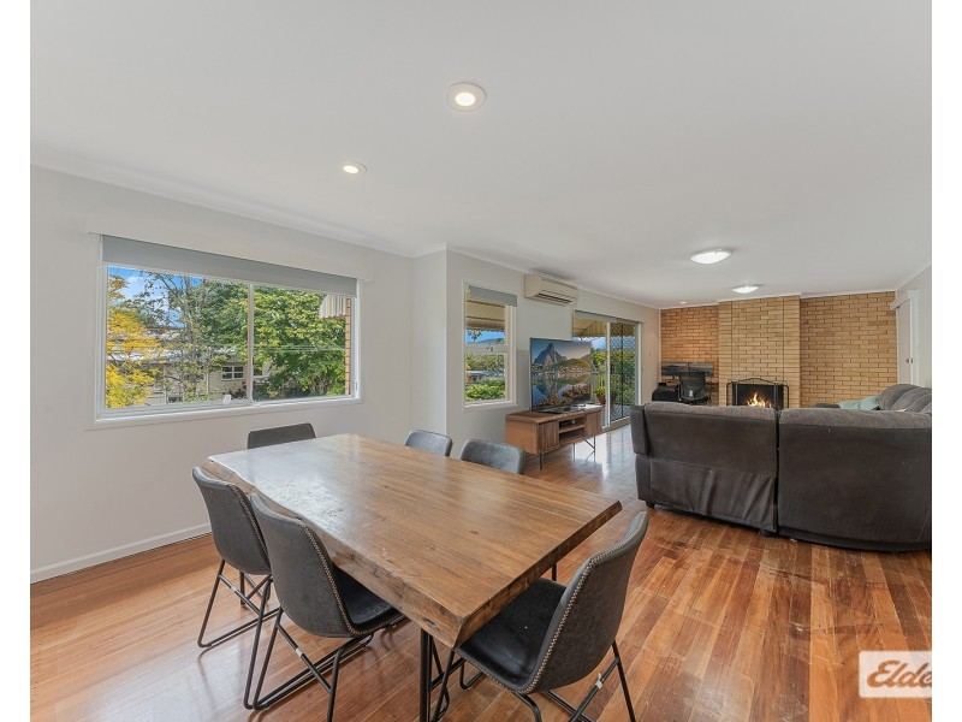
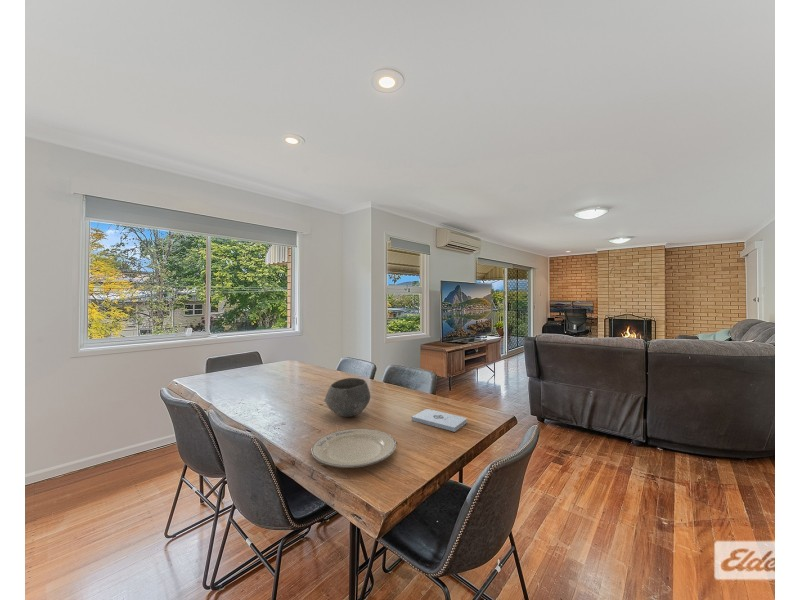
+ bowl [323,377,371,418]
+ notepad [411,408,468,433]
+ chinaware [310,428,397,469]
